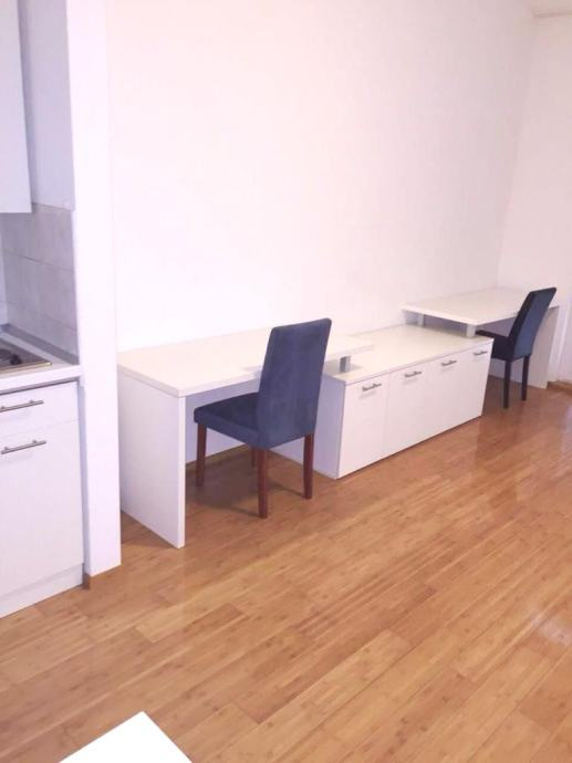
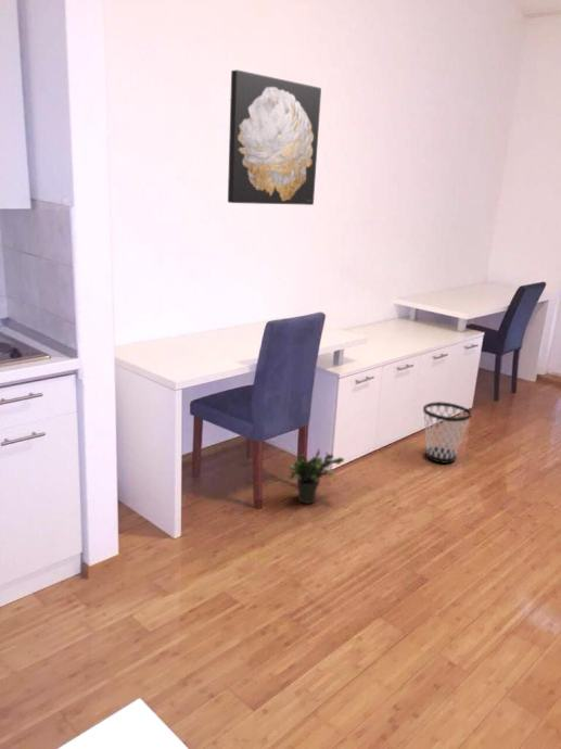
+ wall art [227,68,322,206]
+ potted plant [285,448,345,505]
+ wastebasket [422,401,472,465]
